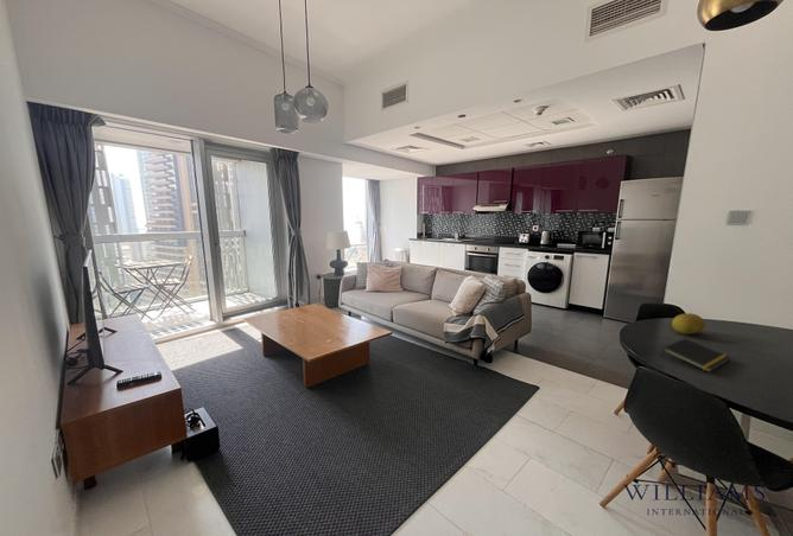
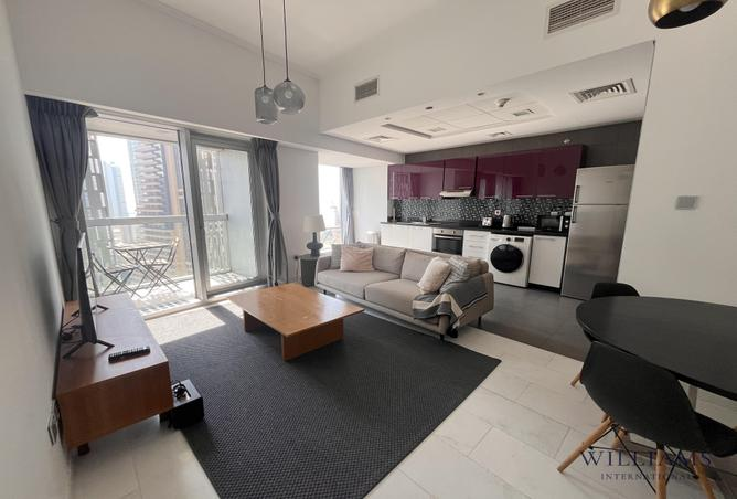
- notepad [660,337,732,374]
- fruit [671,312,706,336]
